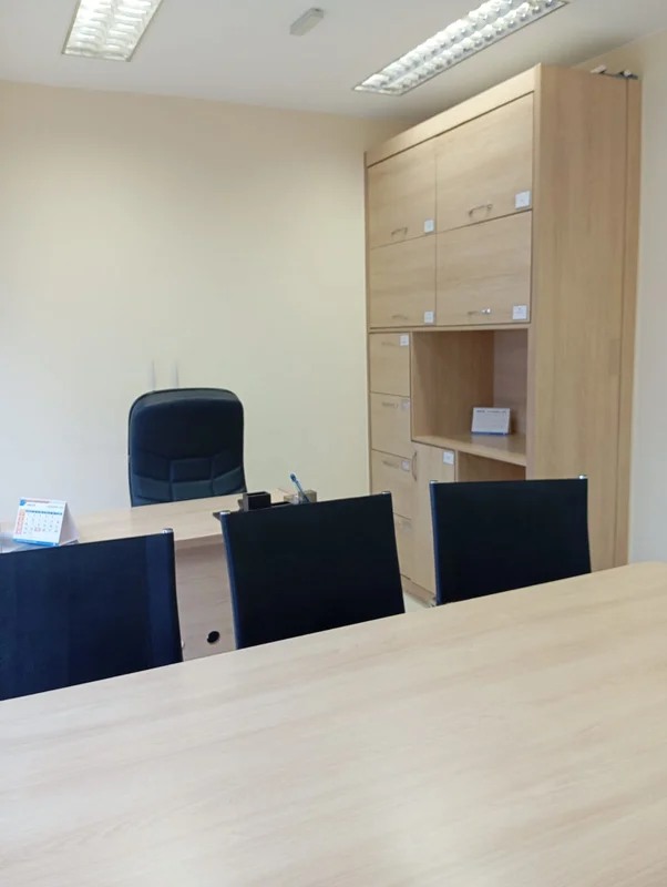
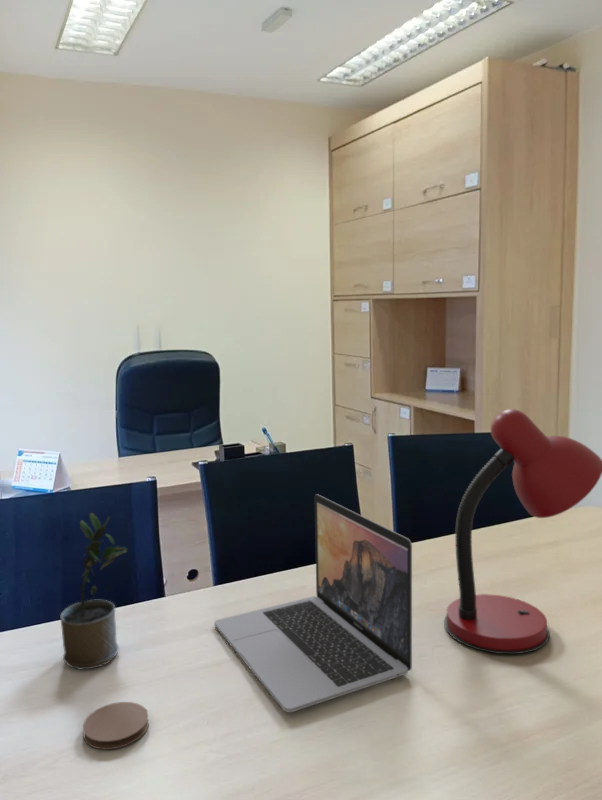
+ coaster [82,701,150,751]
+ desk lamp [443,408,602,655]
+ laptop [213,493,413,713]
+ potted plant [59,512,129,670]
